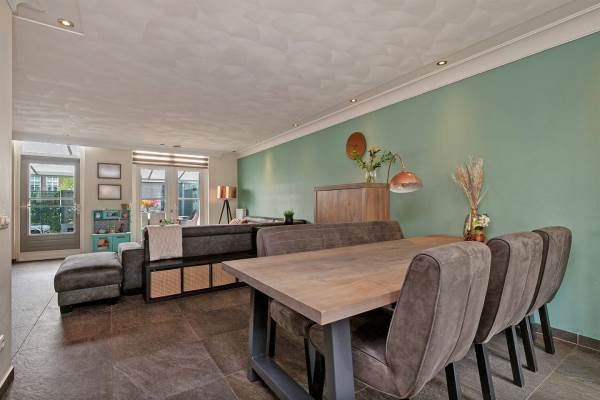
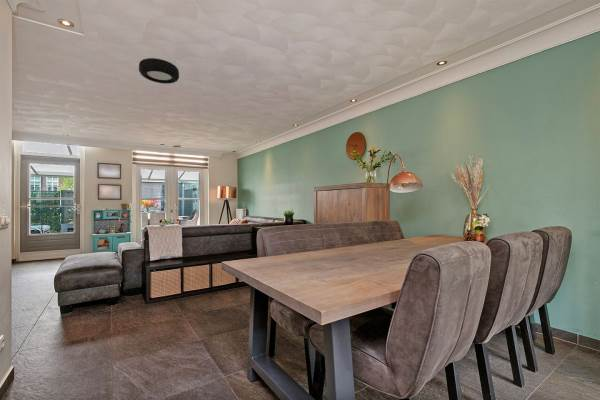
+ ceiling light [138,57,180,85]
